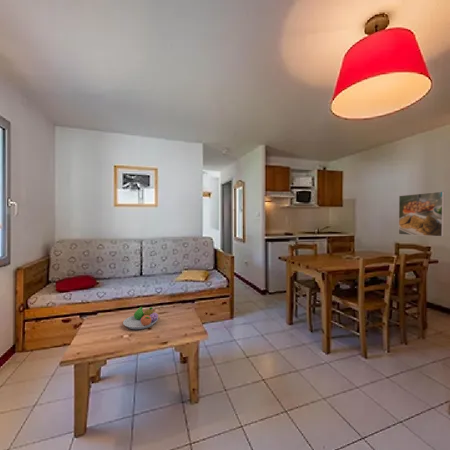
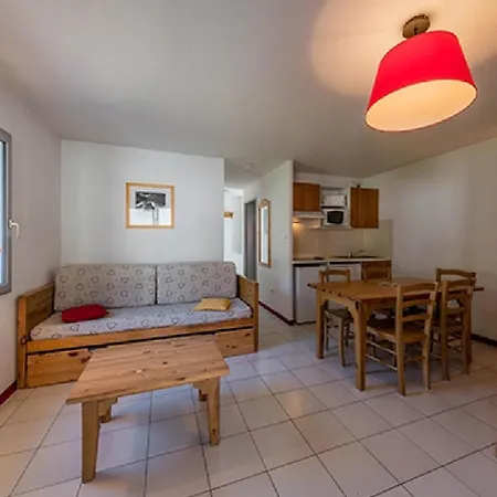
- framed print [398,190,445,238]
- fruit bowl [122,306,159,330]
